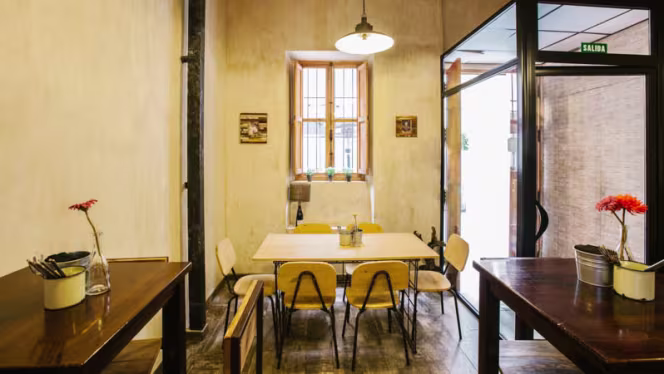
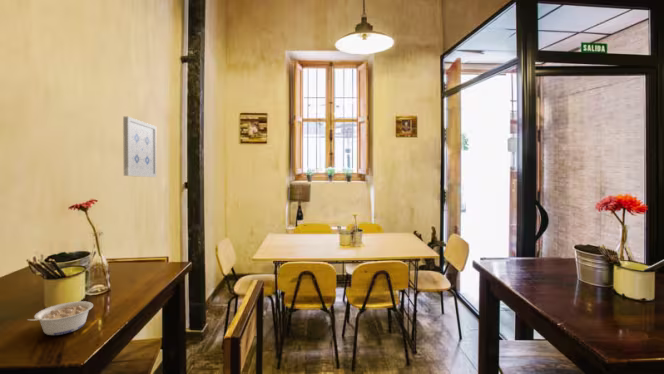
+ wall art [122,116,158,178]
+ legume [26,300,94,336]
